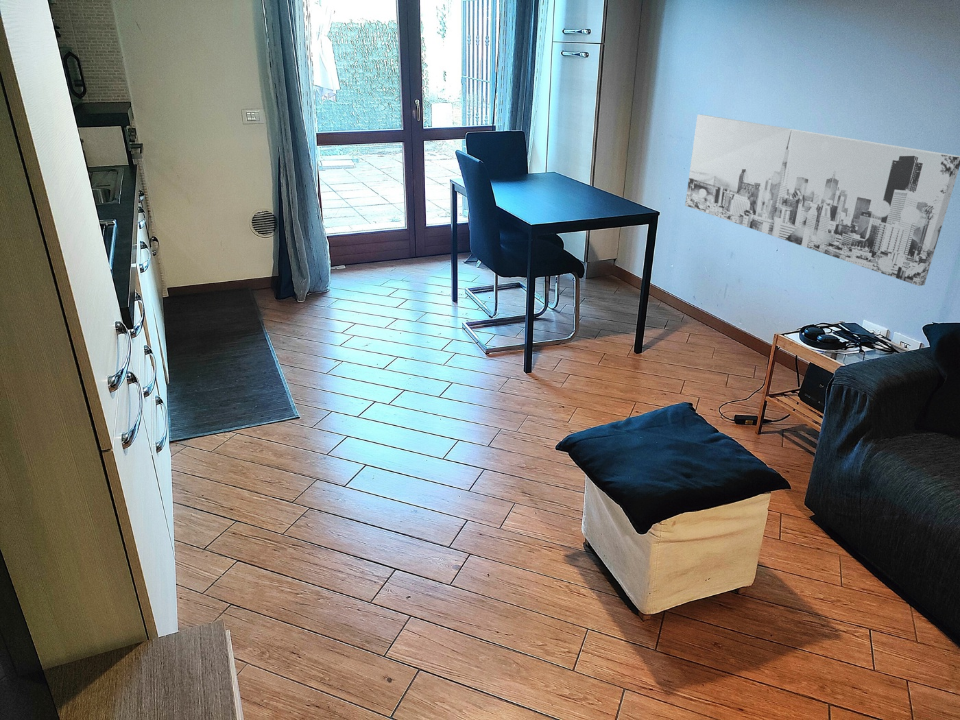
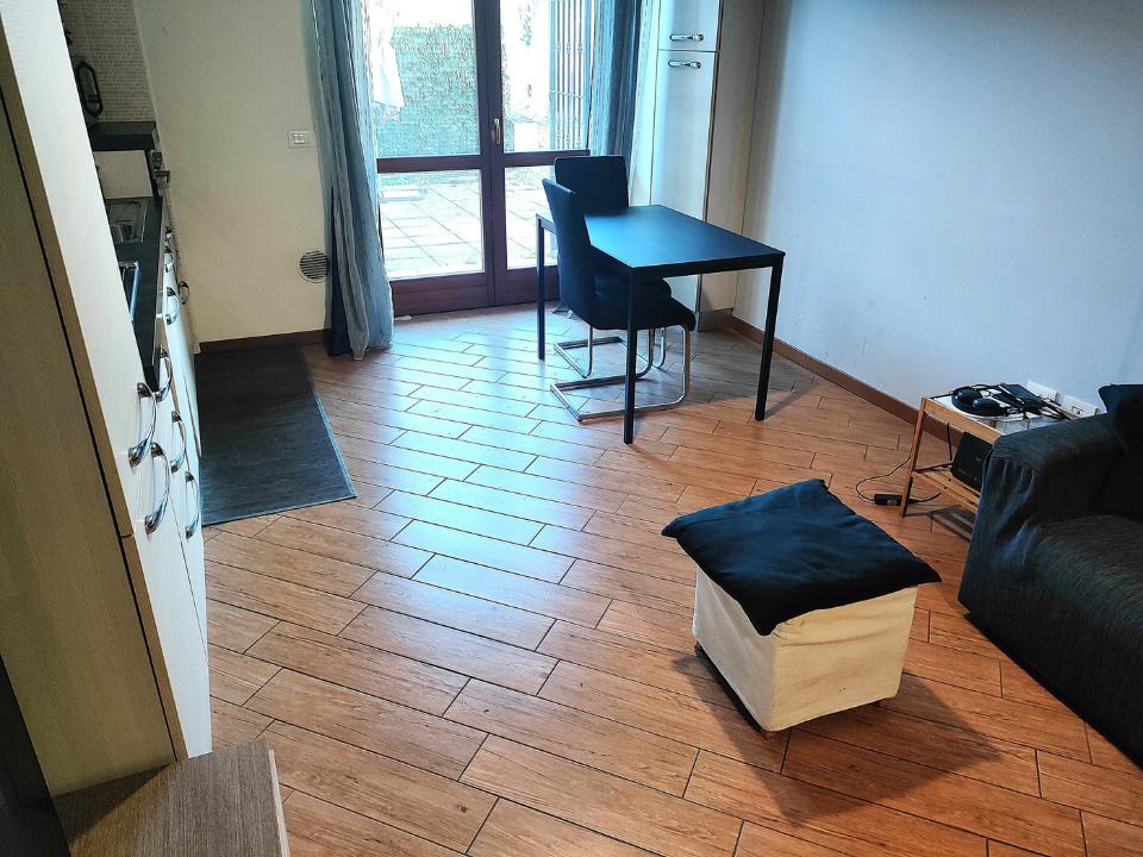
- wall art [684,114,960,287]
